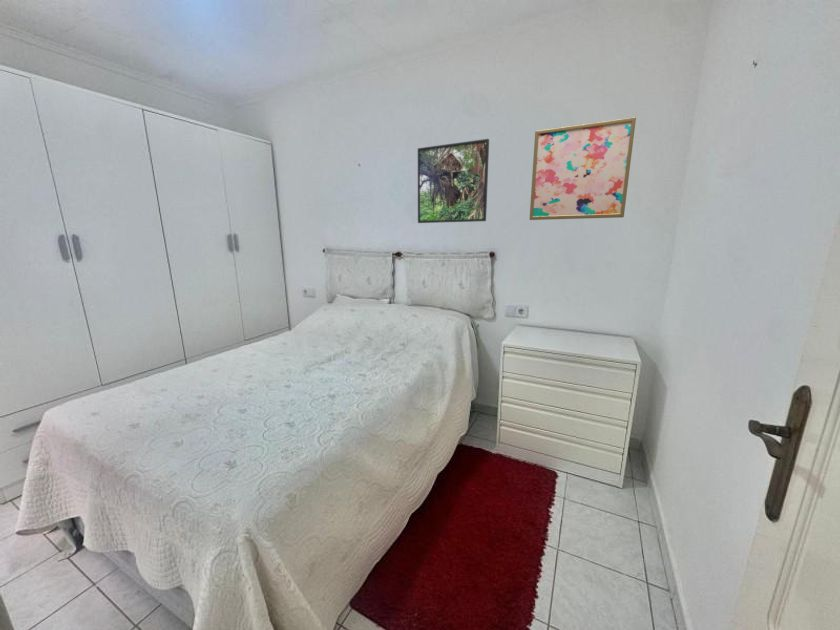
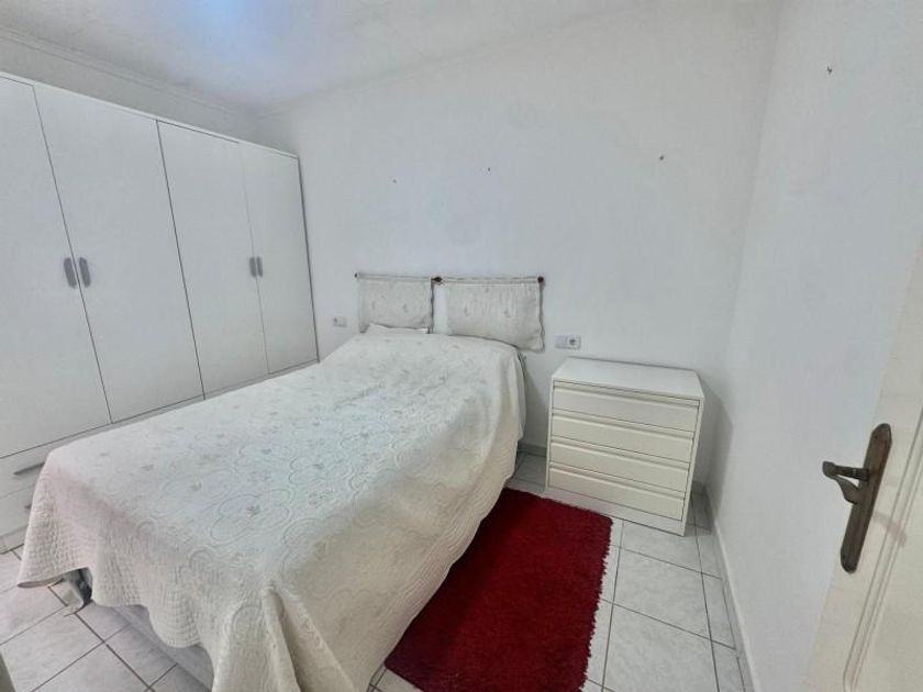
- wall art [529,116,637,221]
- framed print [417,138,490,224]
